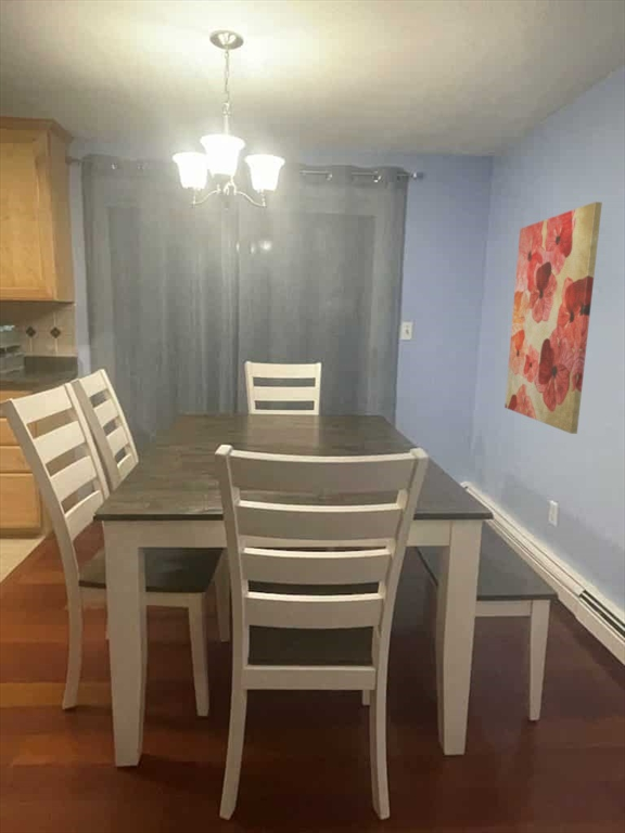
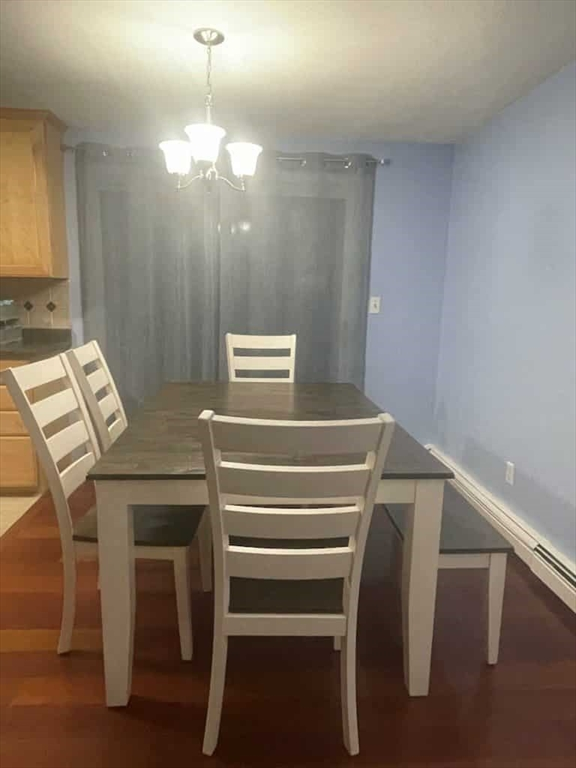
- wall art [503,201,603,435]
